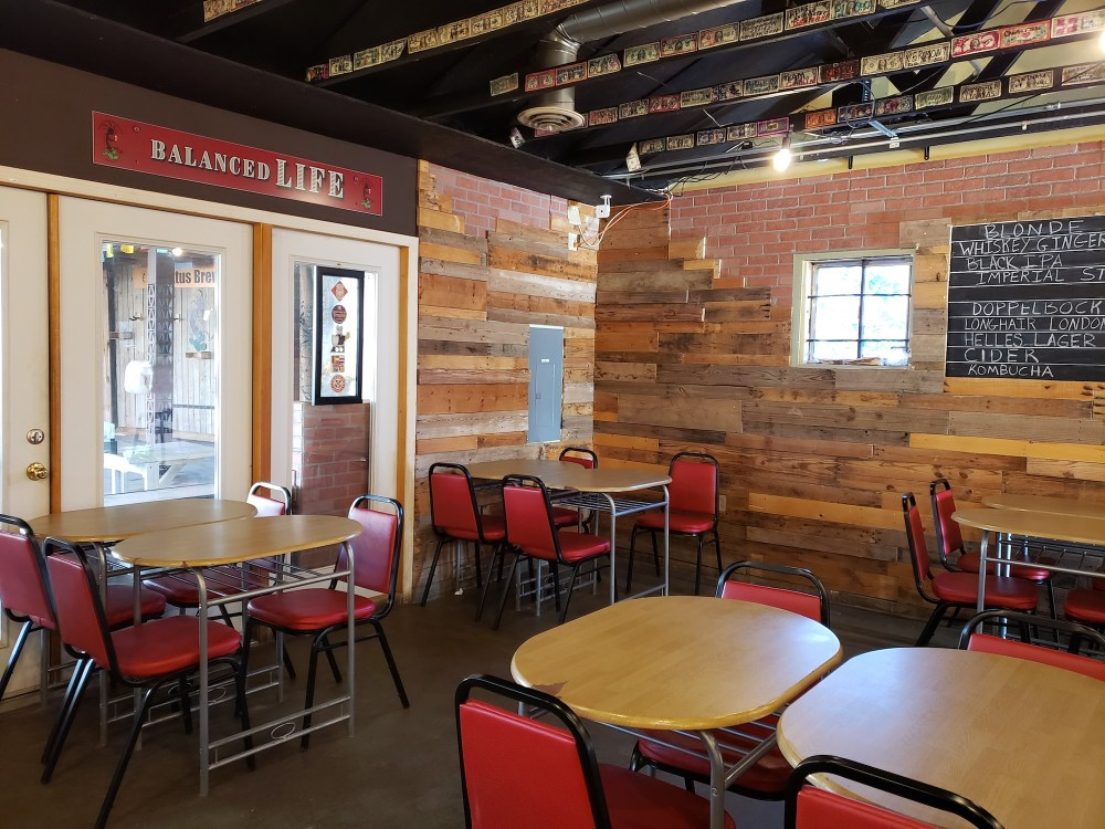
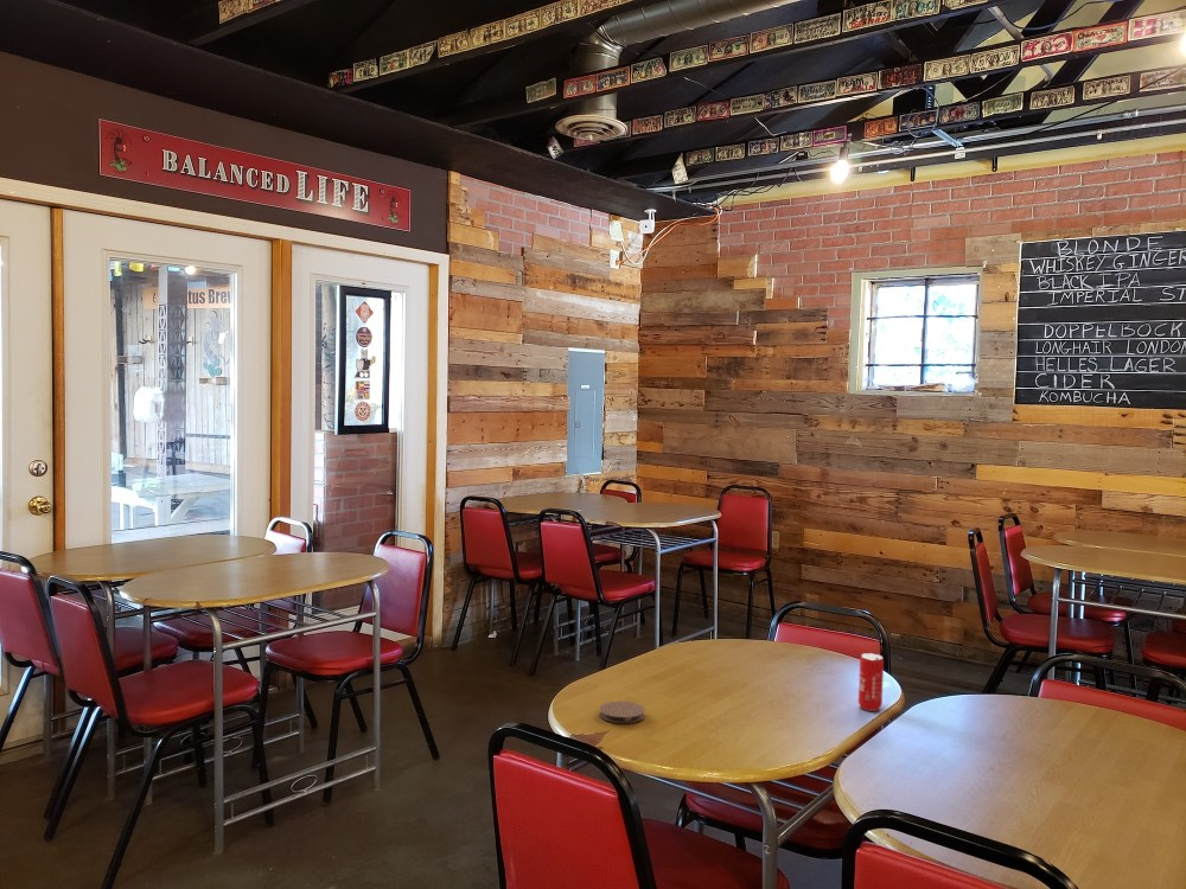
+ beverage can [857,652,885,712]
+ coaster [599,701,646,724]
